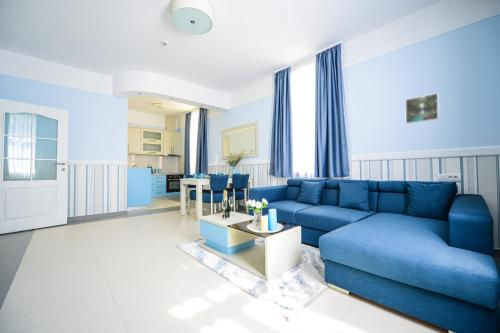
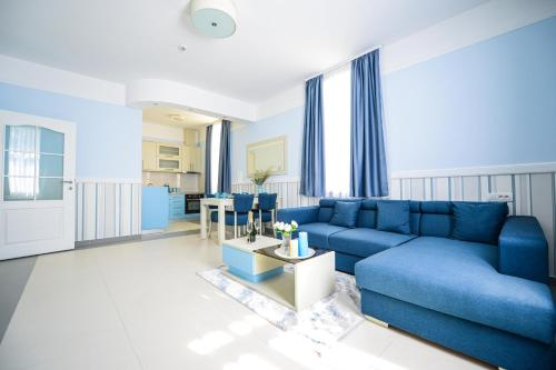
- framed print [404,92,440,125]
